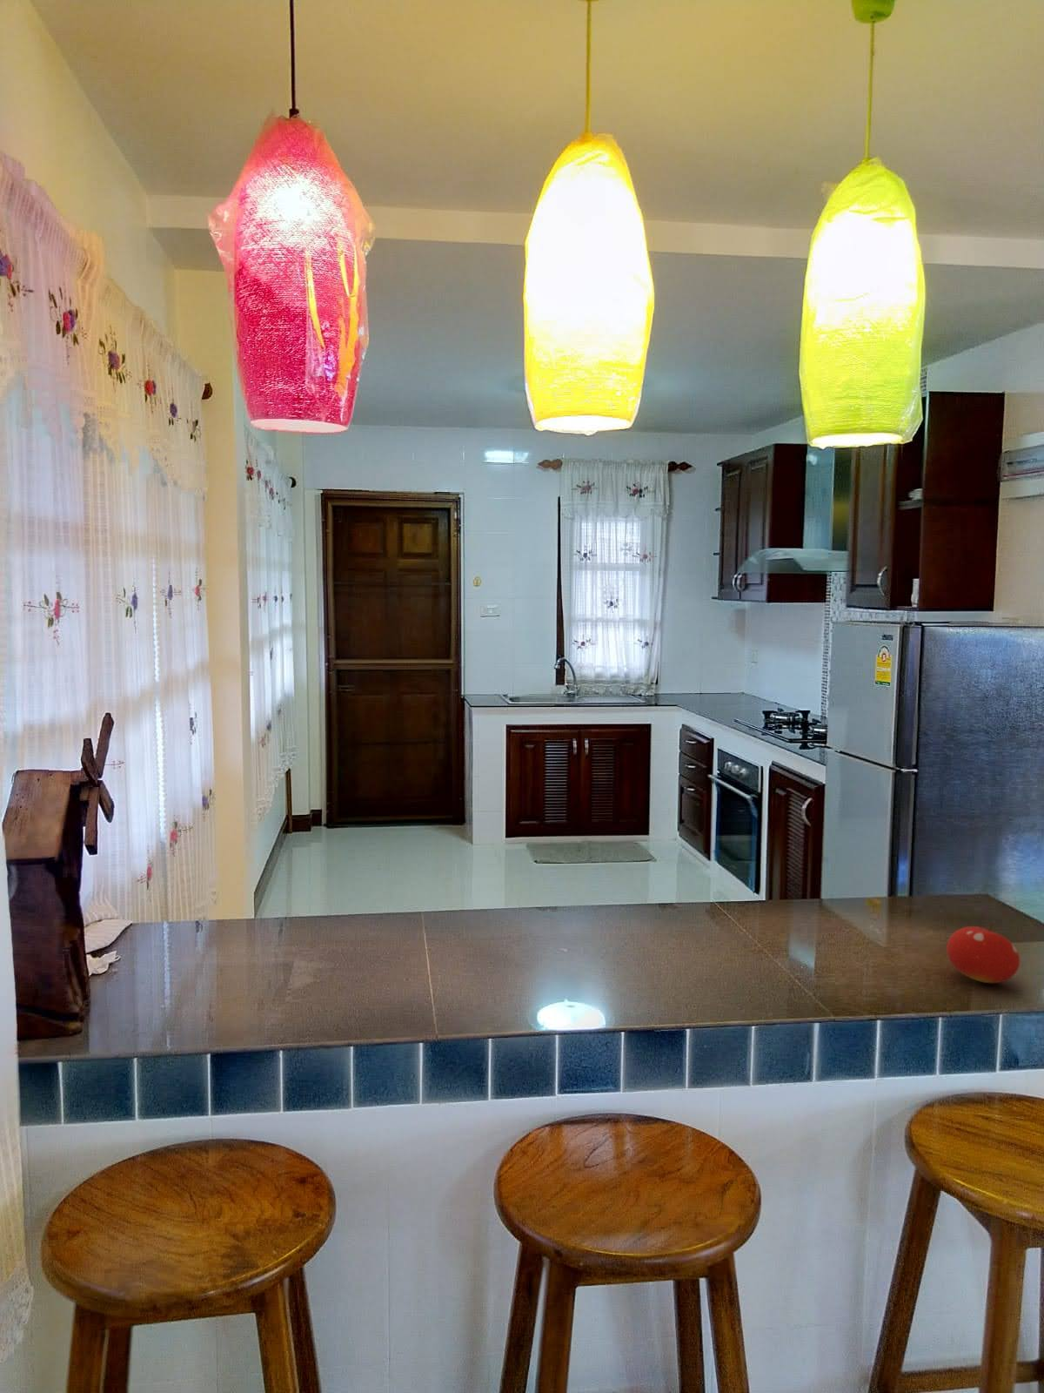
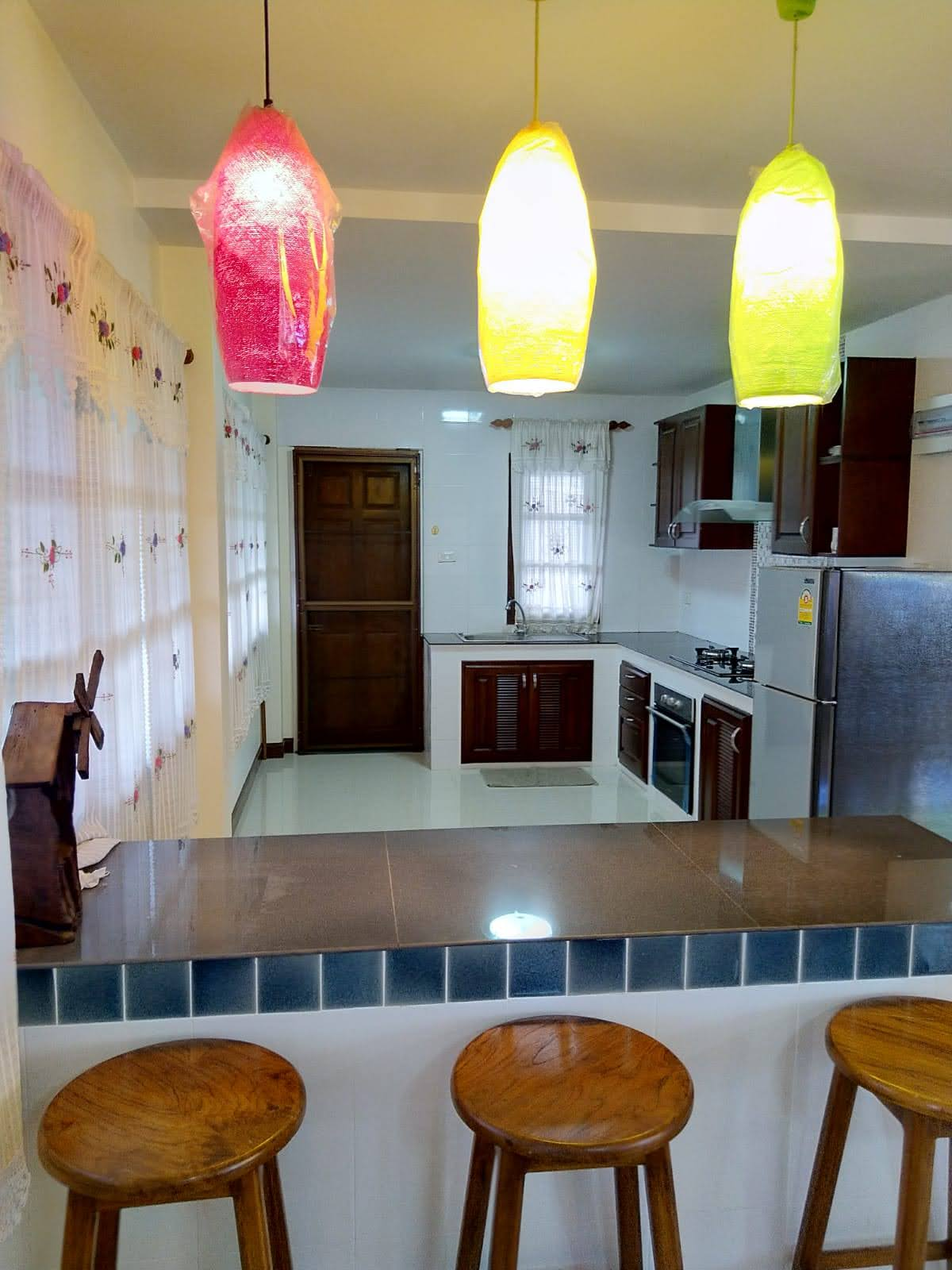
- fruit [945,921,1021,984]
